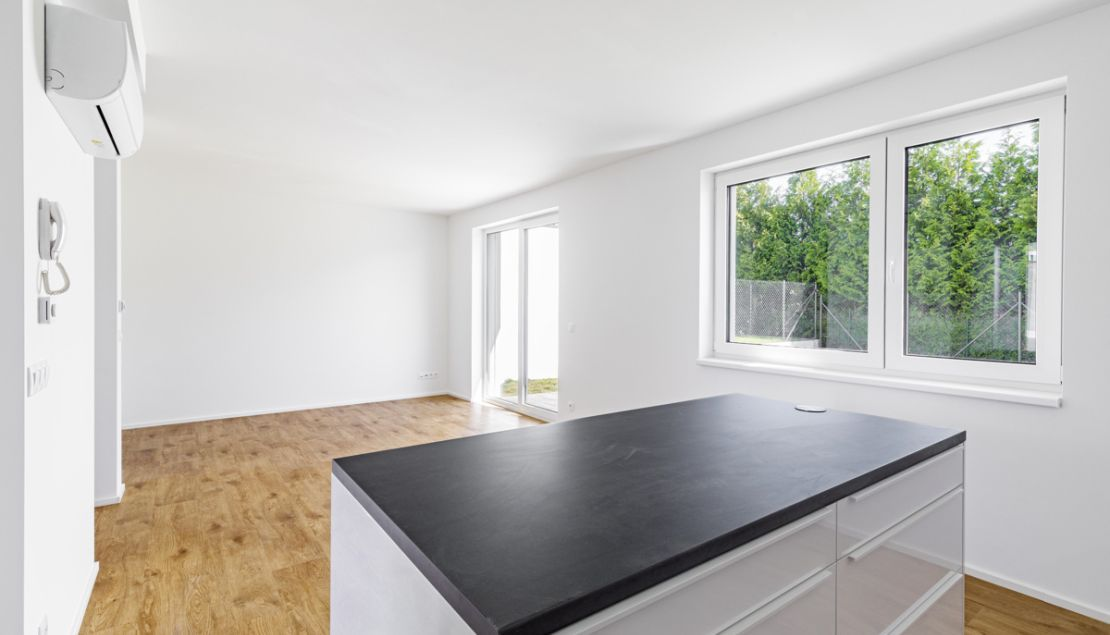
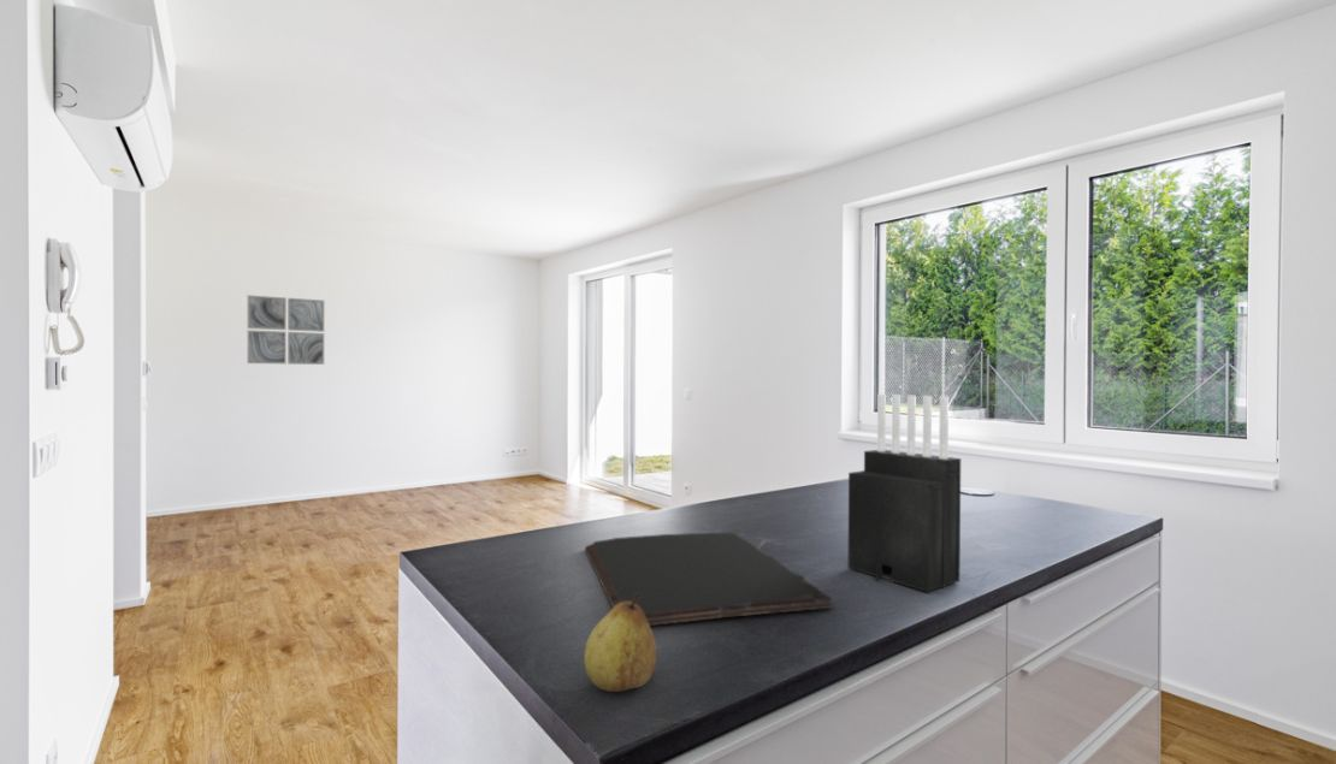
+ fruit [584,593,657,693]
+ knife block [846,393,962,593]
+ wall art [247,294,325,366]
+ cutting board [584,531,833,627]
